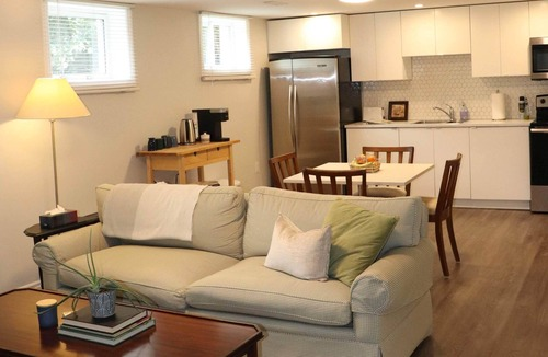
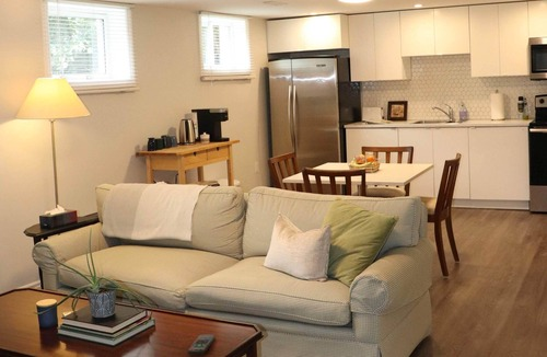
+ remote control [187,334,216,356]
